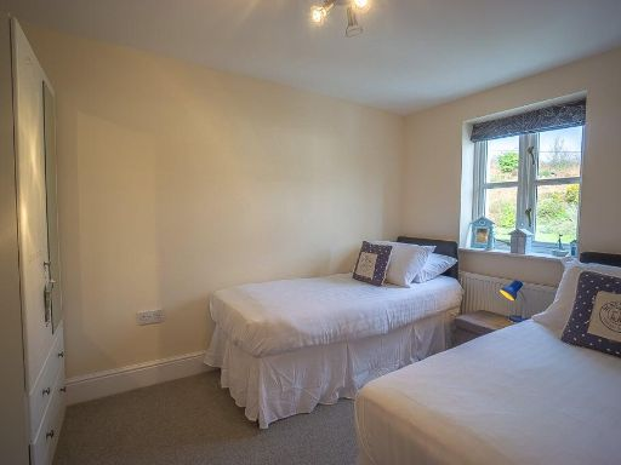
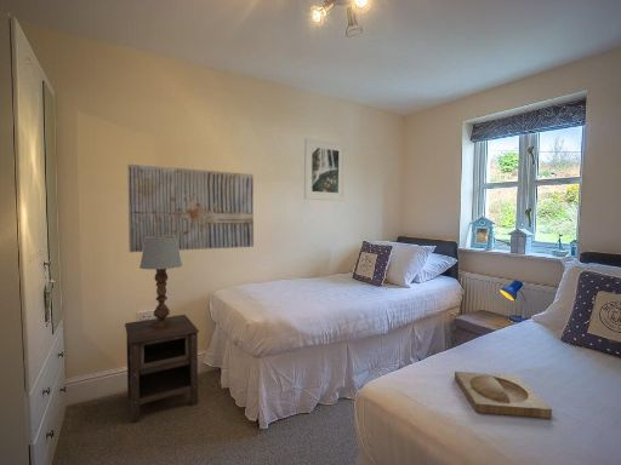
+ table lamp [138,236,183,329]
+ wall art [126,163,255,253]
+ nightstand [124,314,200,424]
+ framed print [303,137,347,202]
+ tray [454,371,553,419]
